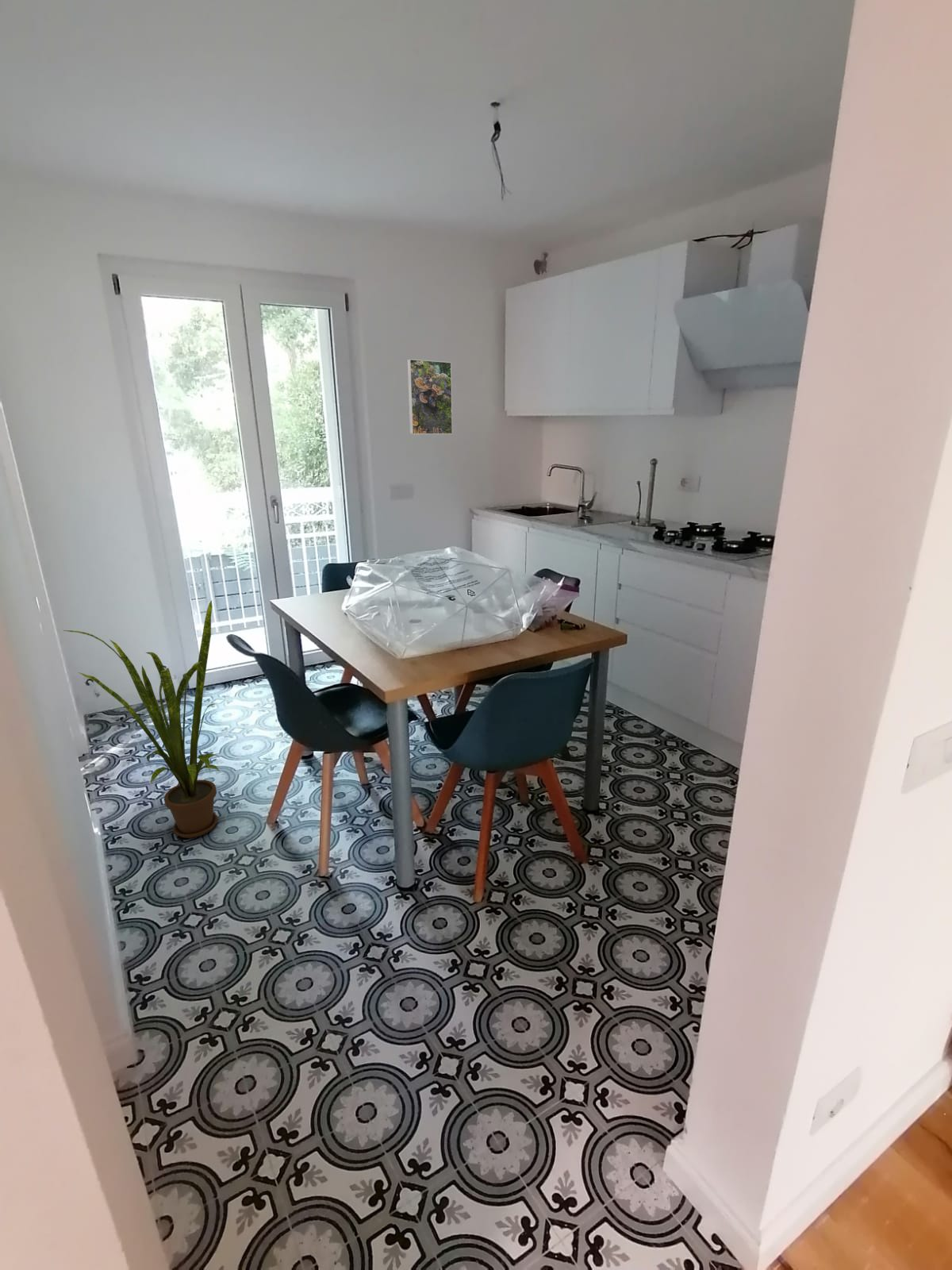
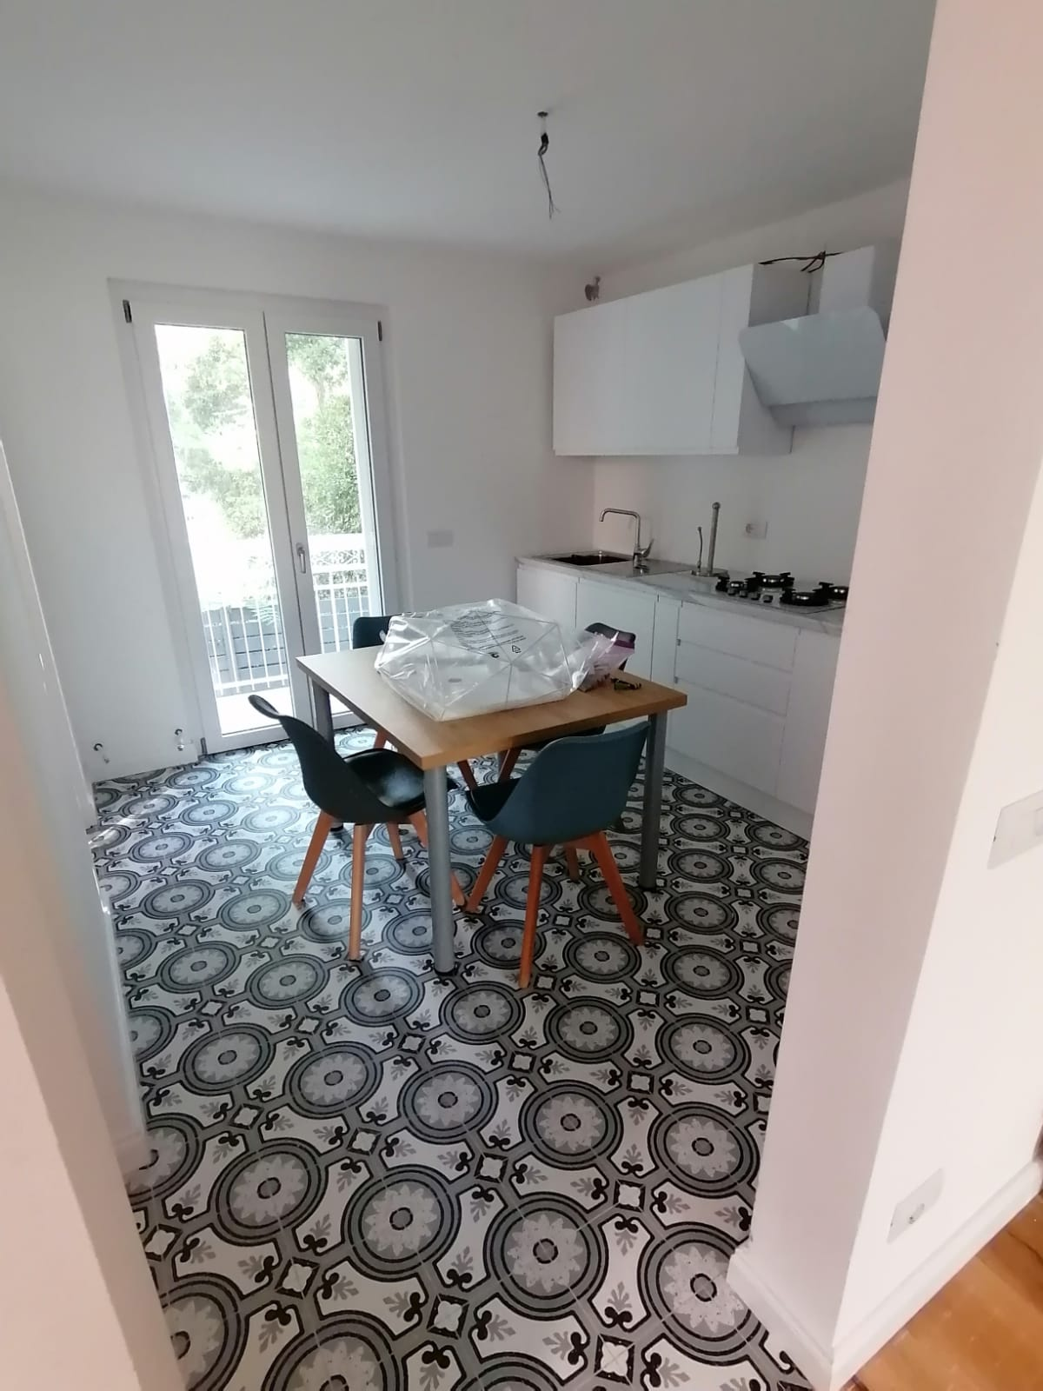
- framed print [406,358,453,435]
- house plant [63,600,221,839]
